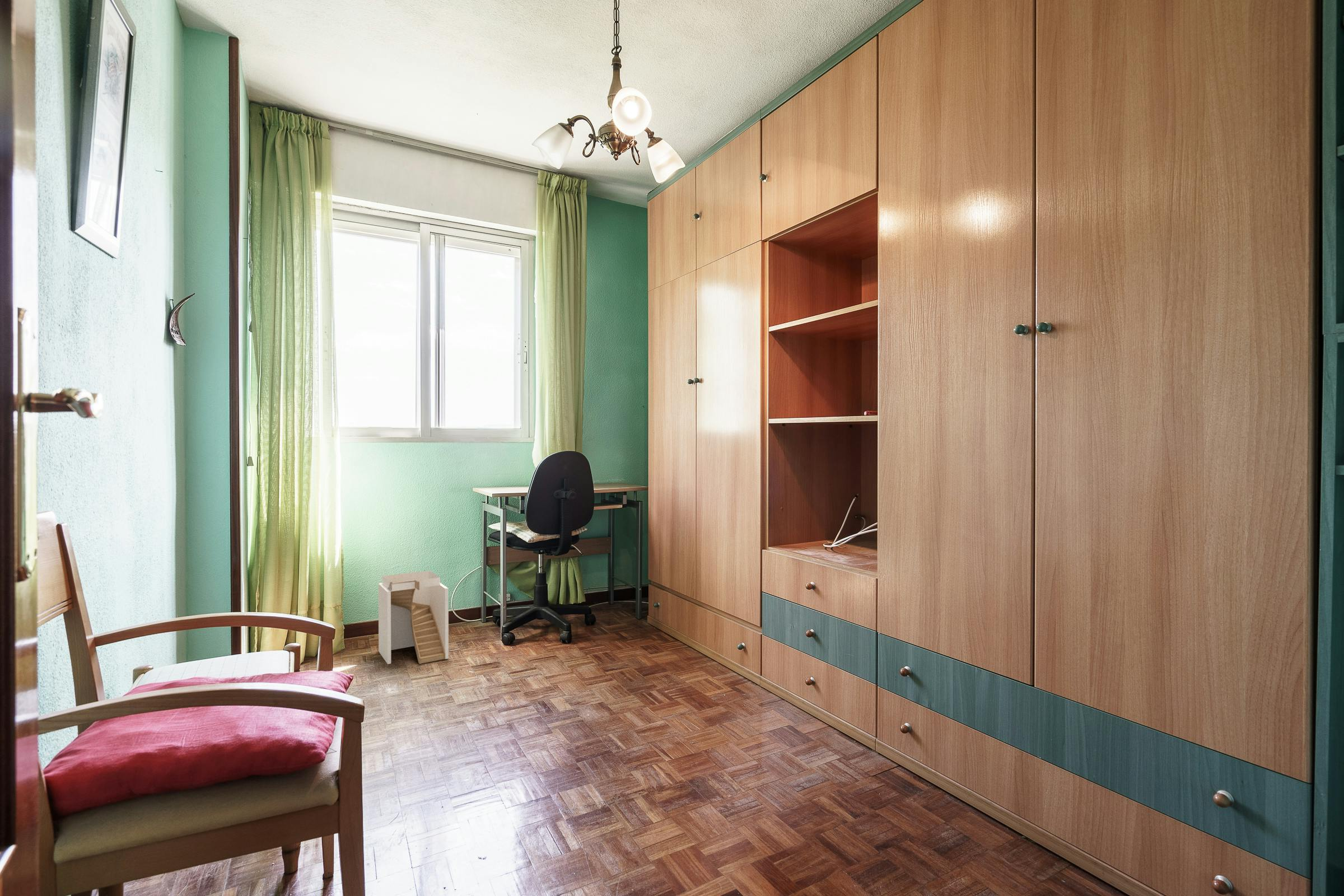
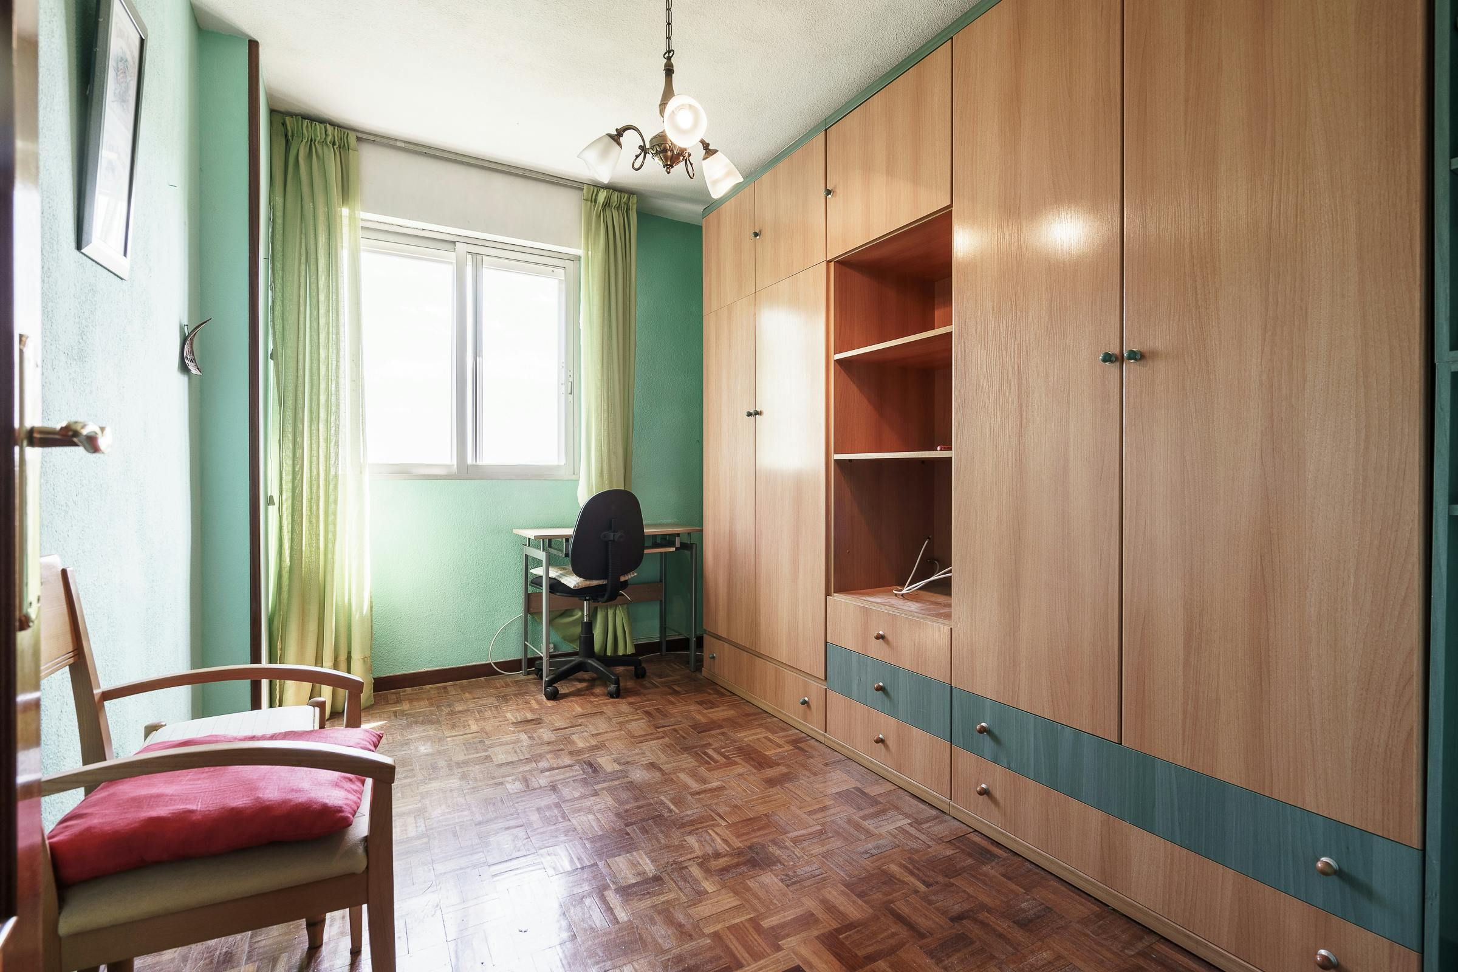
- staircase [378,570,449,665]
